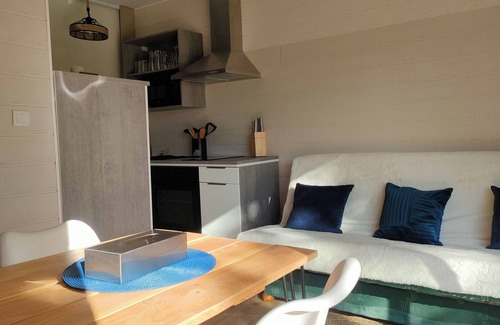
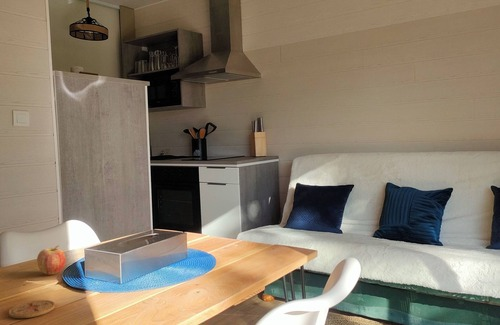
+ coaster [8,299,56,319]
+ fruit [36,244,66,276]
